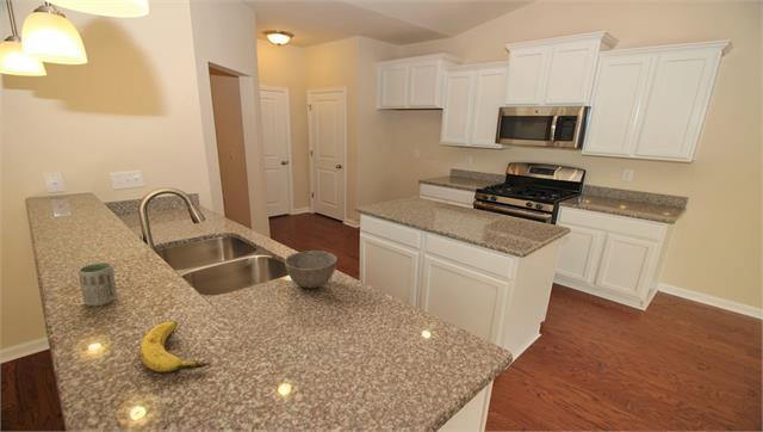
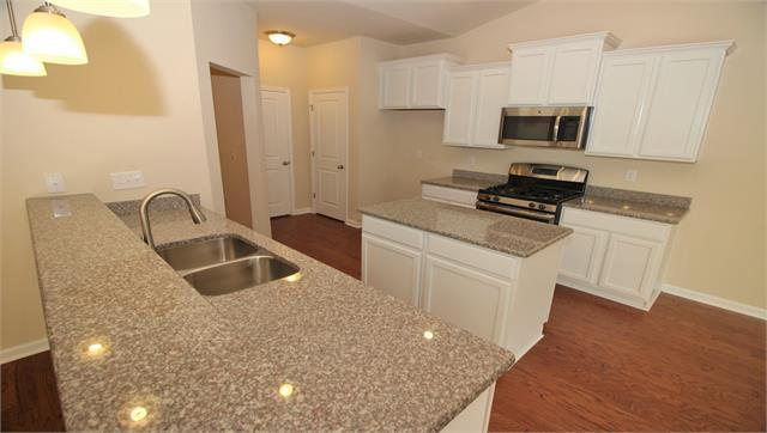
- cup [77,261,118,308]
- banana [138,320,212,375]
- bowl [284,249,339,290]
